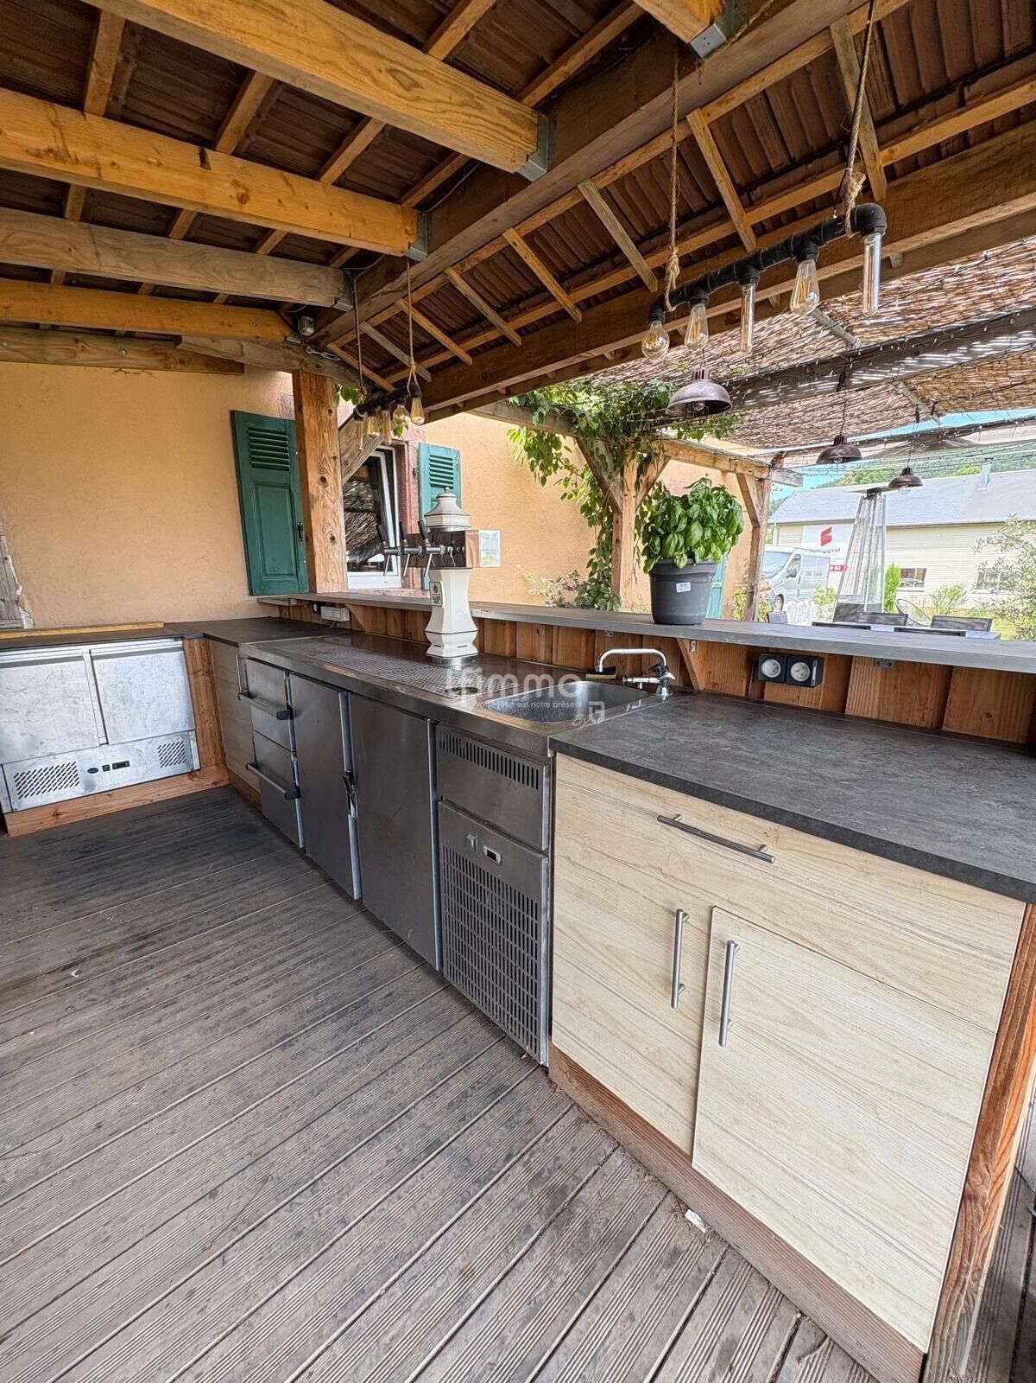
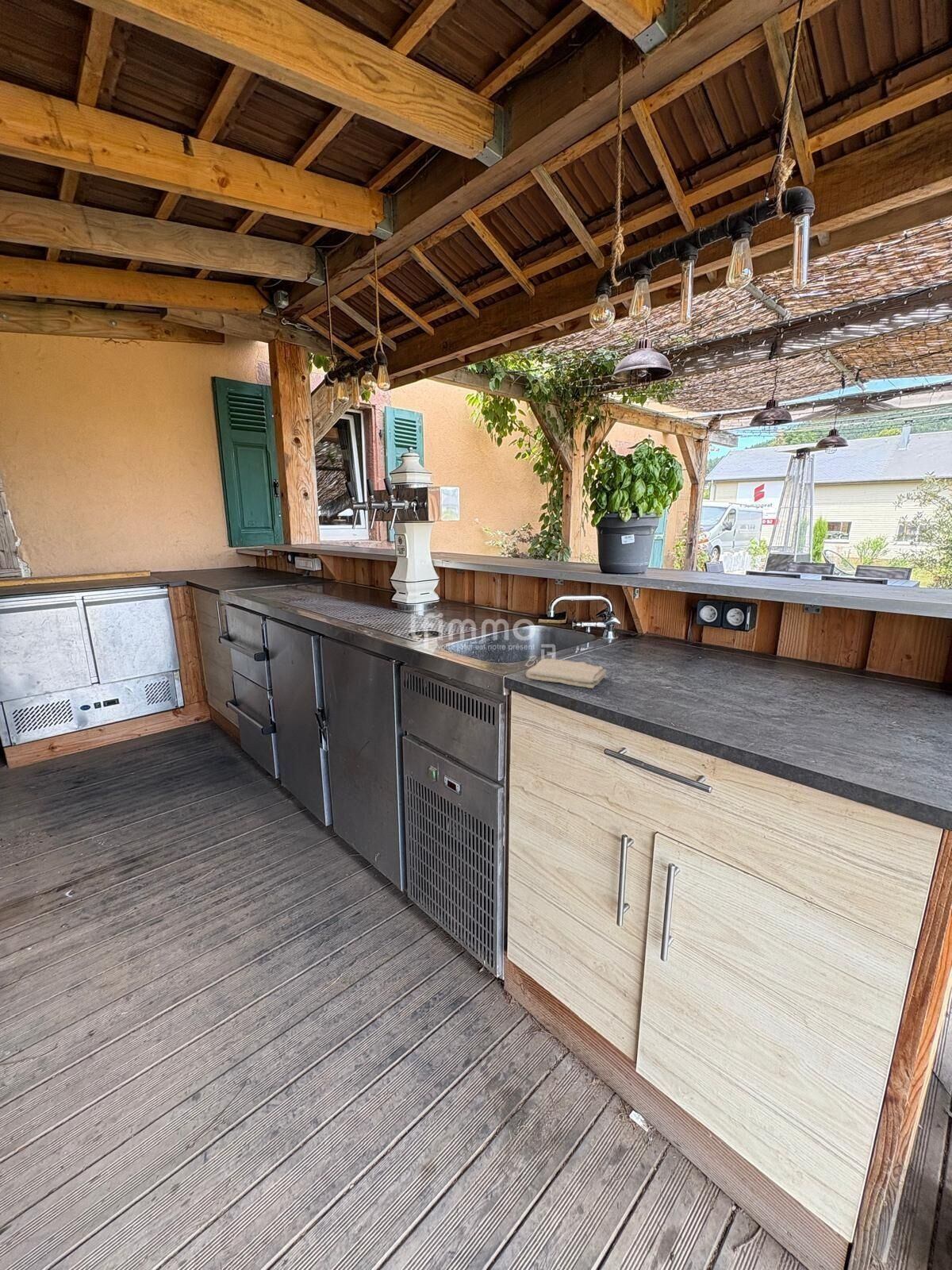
+ washcloth [525,658,607,689]
